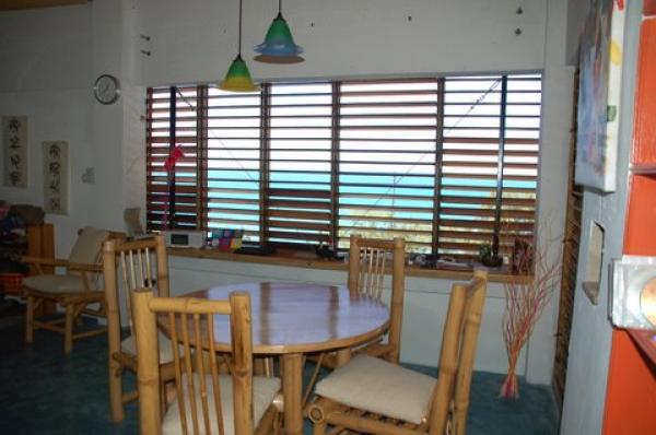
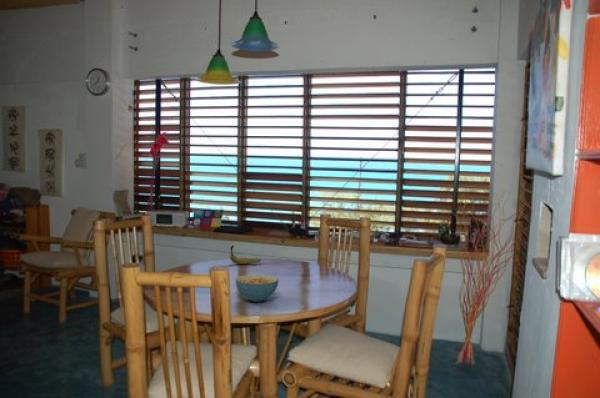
+ banana [229,244,262,265]
+ cereal bowl [235,274,279,303]
